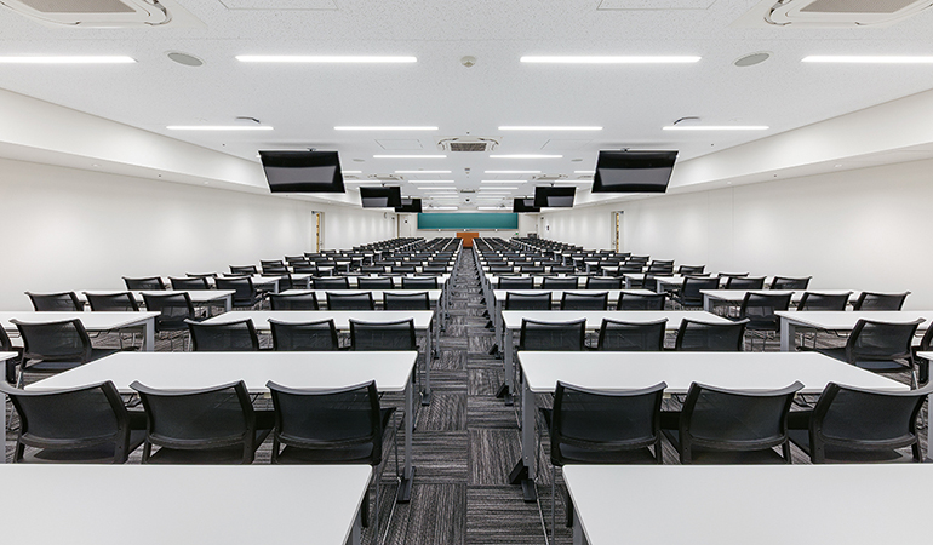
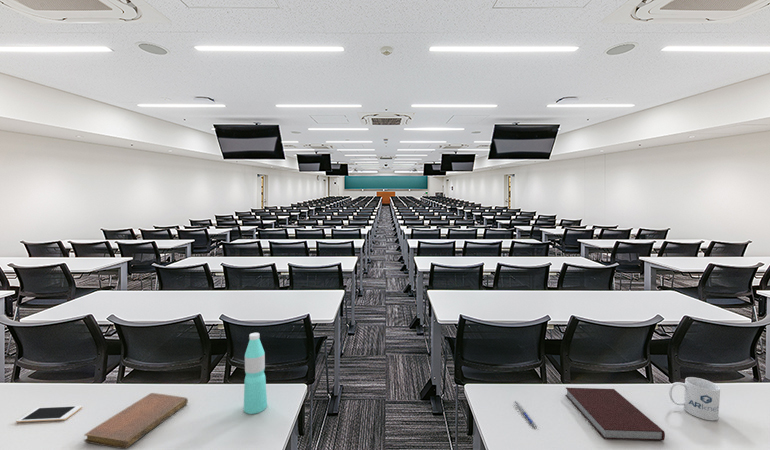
+ water bottle [243,332,268,415]
+ notebook [83,392,189,450]
+ notebook [565,387,666,442]
+ cell phone [15,405,83,423]
+ mug [668,376,721,421]
+ pen [514,400,537,428]
